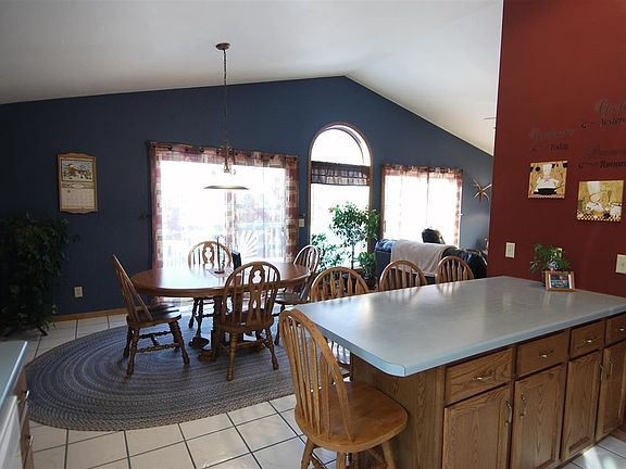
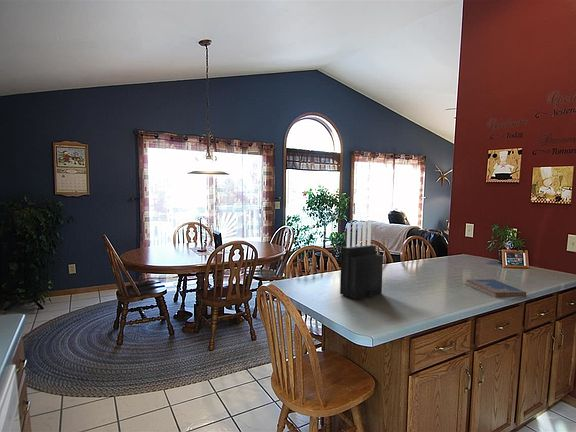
+ hardcover book [465,278,527,298]
+ knife block [339,221,384,301]
